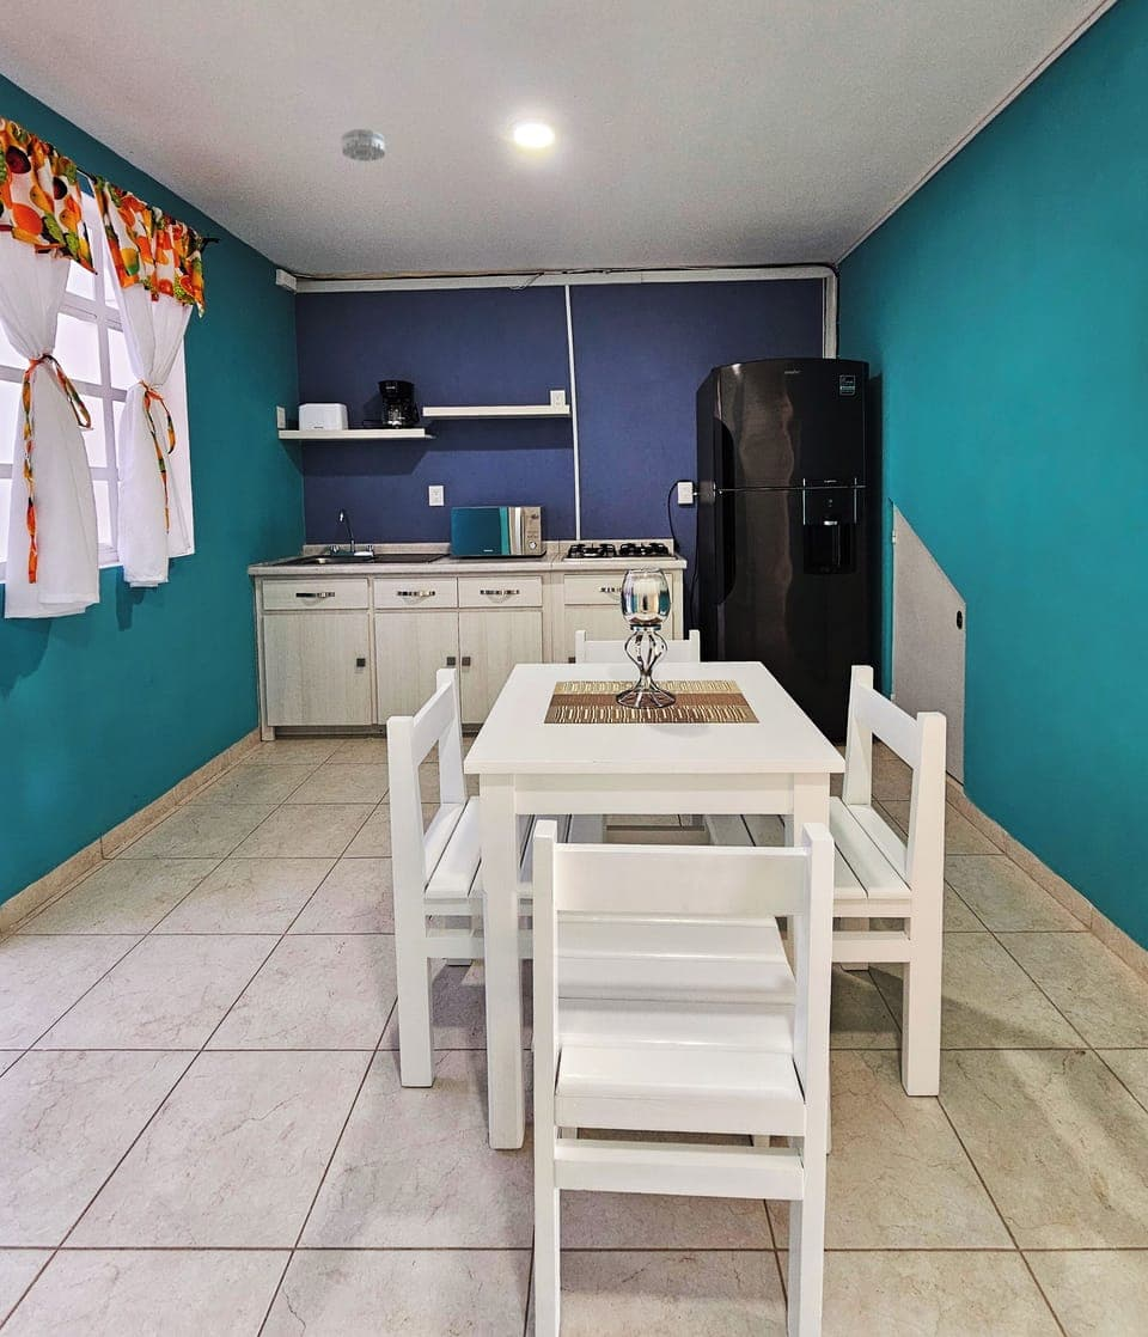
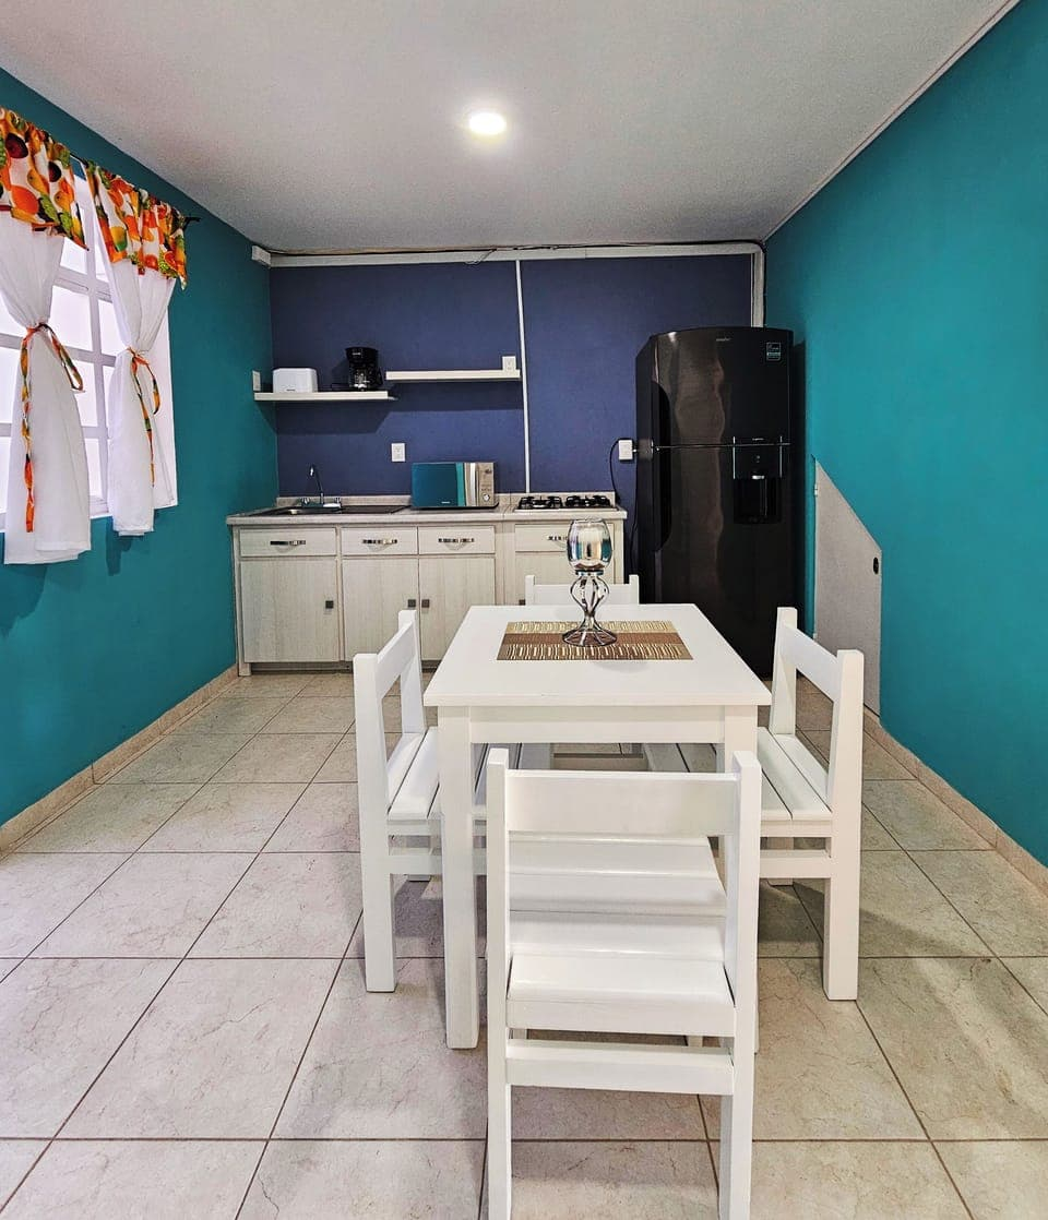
- smoke detector [341,128,386,163]
